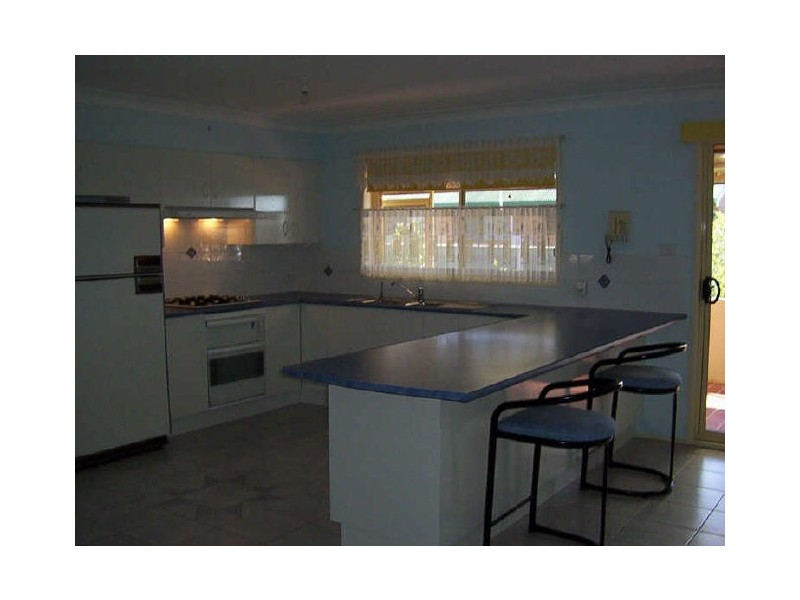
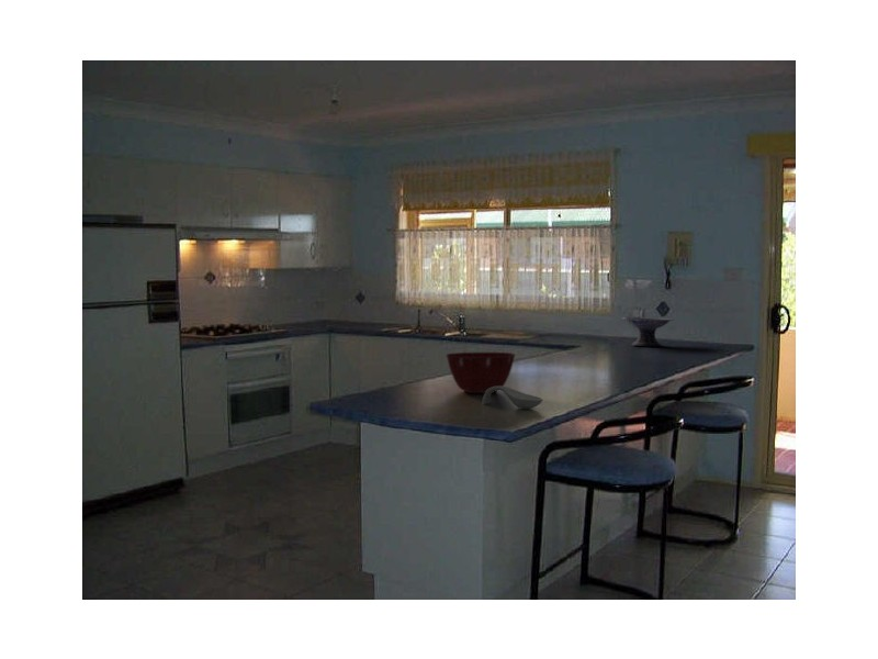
+ decorative bowl [621,316,674,347]
+ spoon rest [481,386,543,410]
+ mixing bowl [444,351,517,394]
